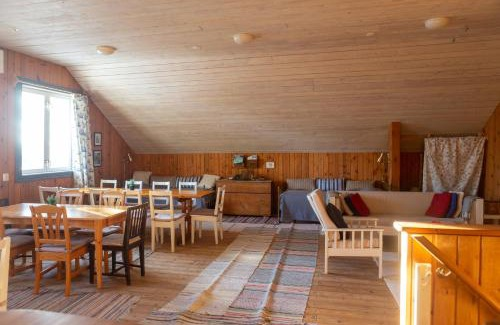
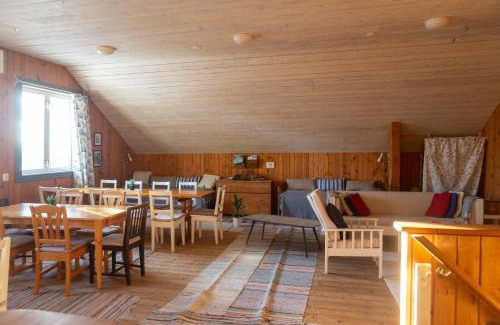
+ coffee table [241,213,323,258]
+ indoor plant [226,193,249,228]
